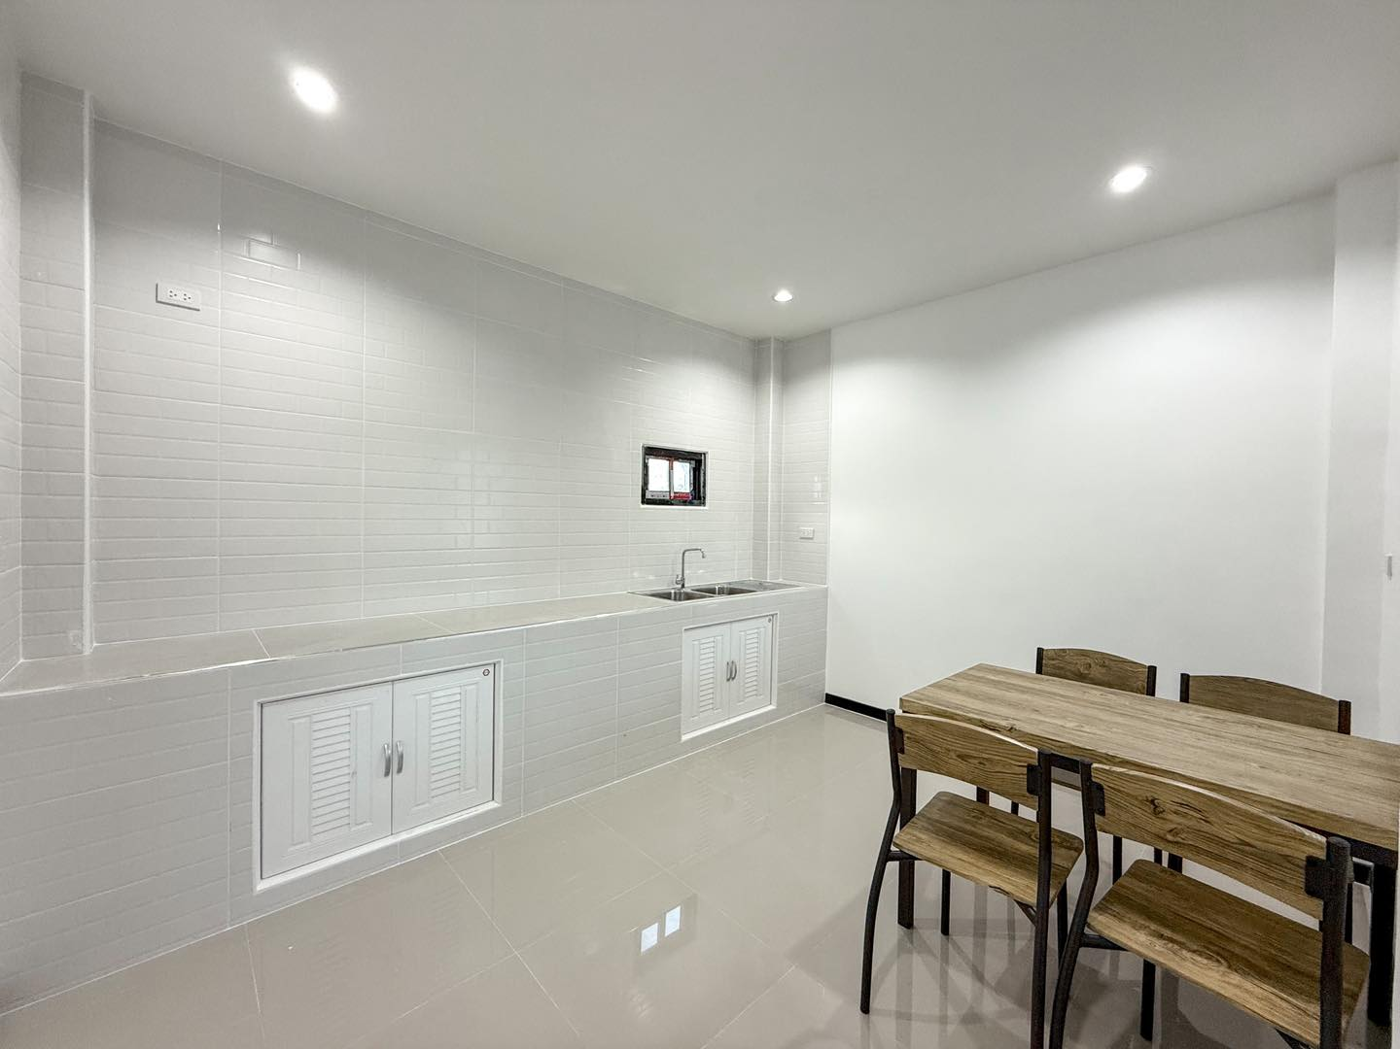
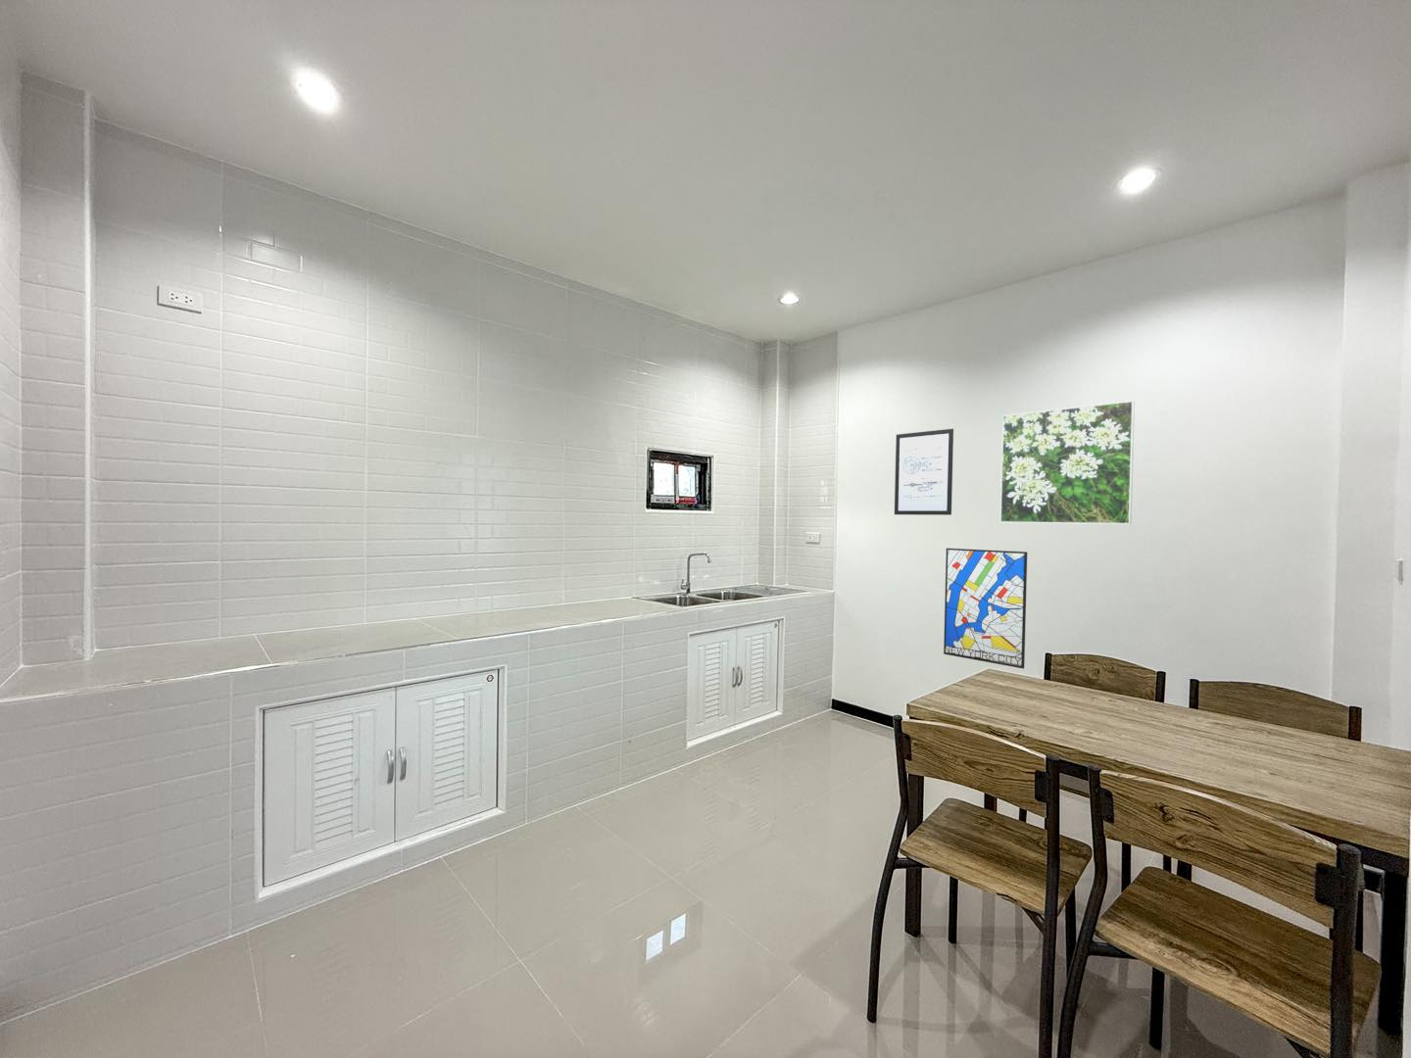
+ wall art [942,548,1028,670]
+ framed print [1000,400,1135,525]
+ wall art [893,428,954,517]
